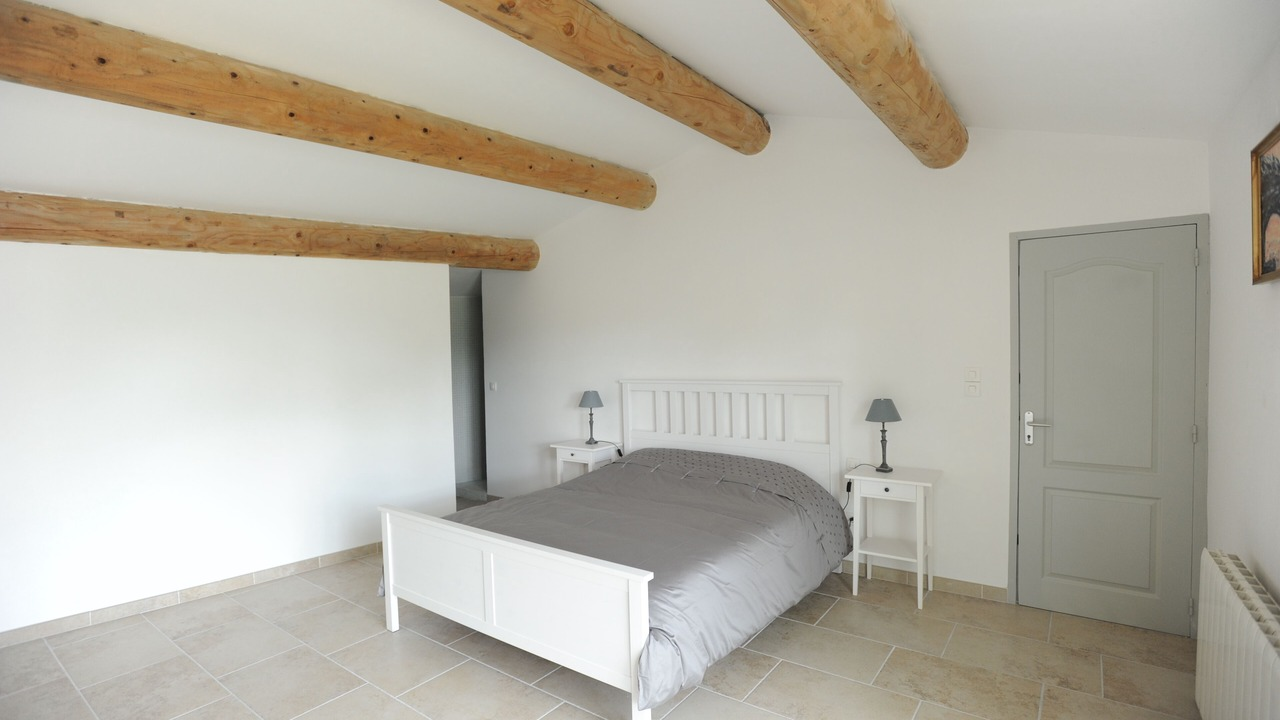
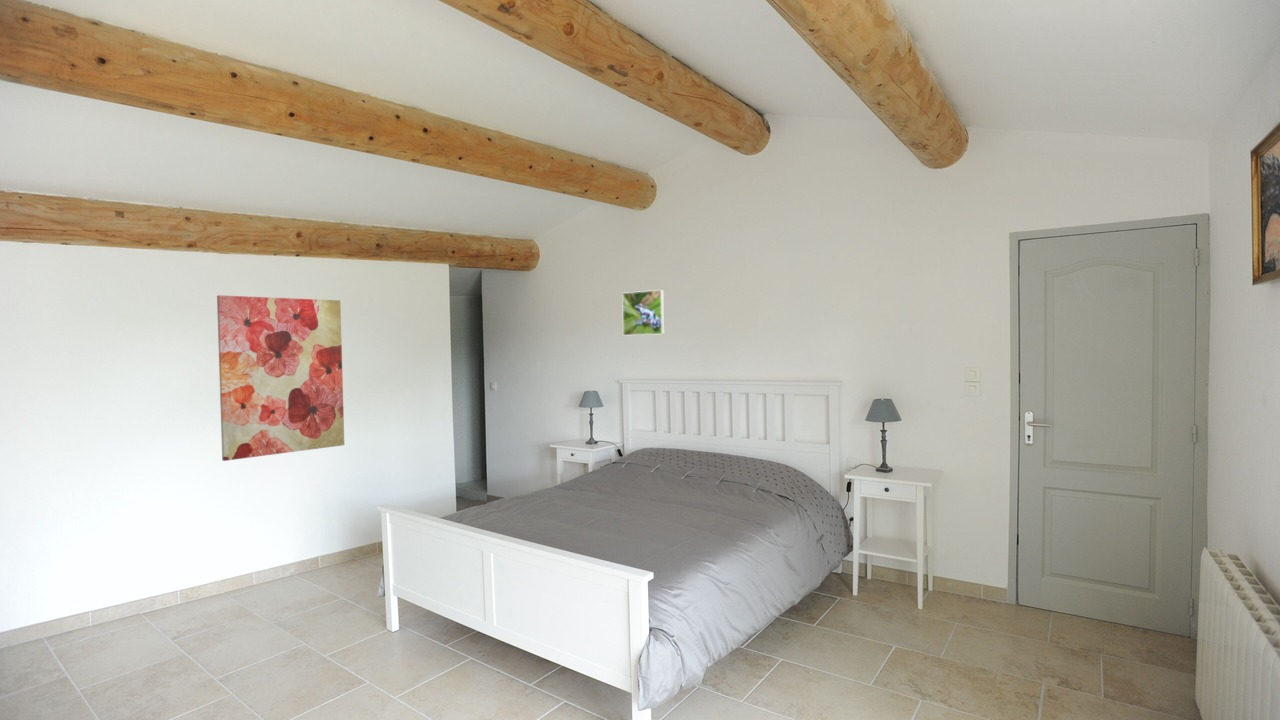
+ wall art [216,294,345,462]
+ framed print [621,289,666,336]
